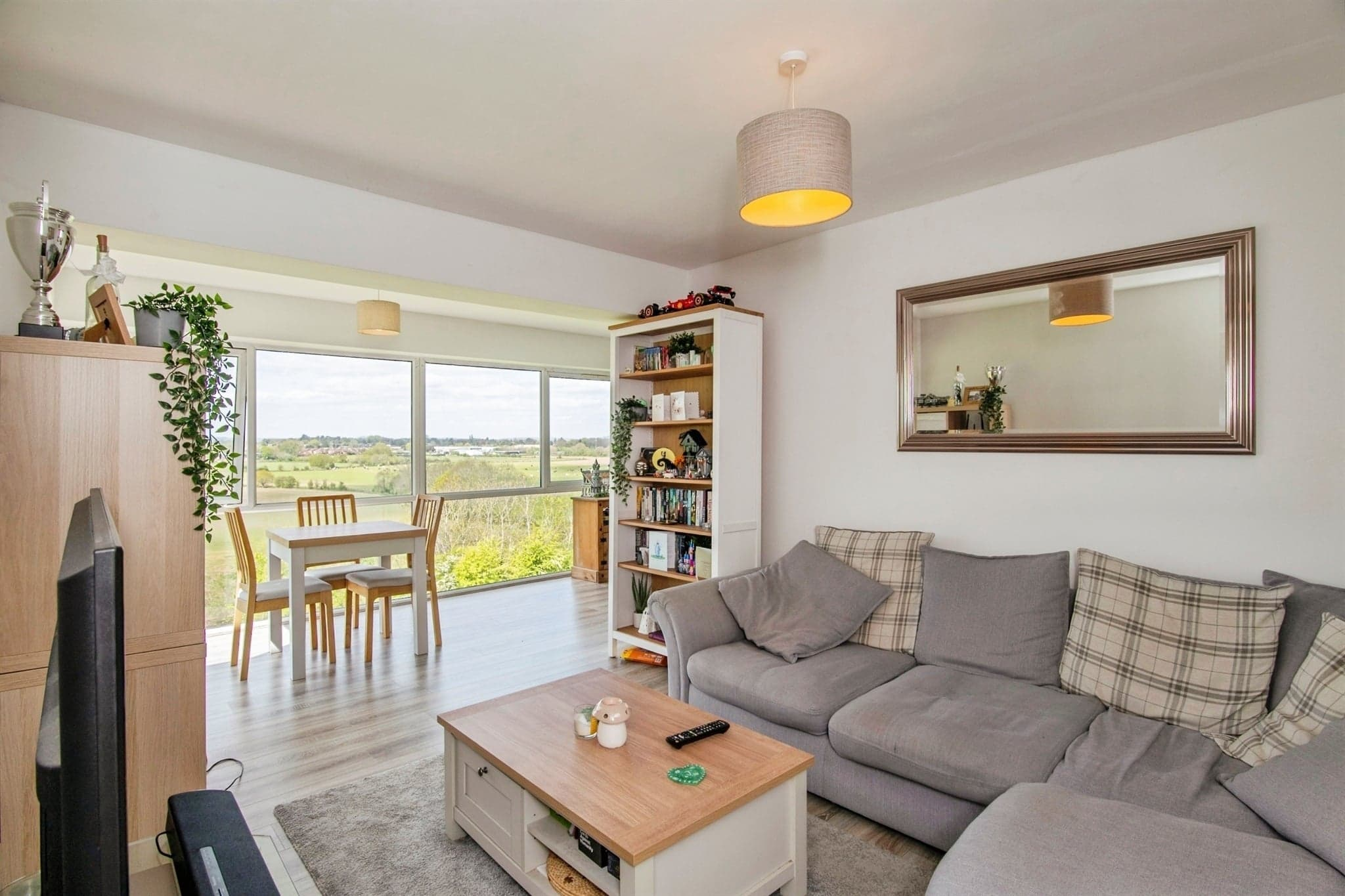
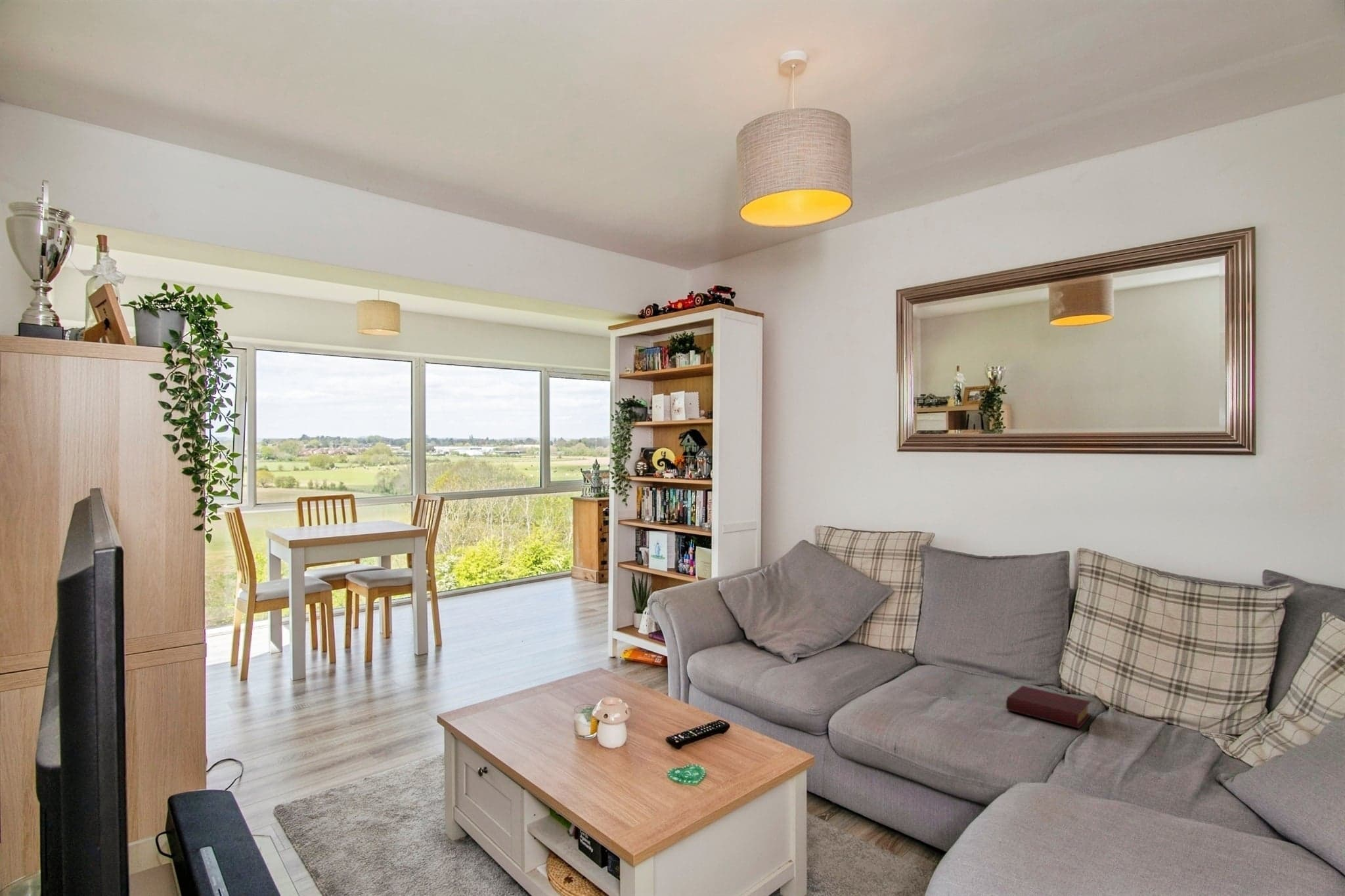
+ book [1005,685,1092,729]
